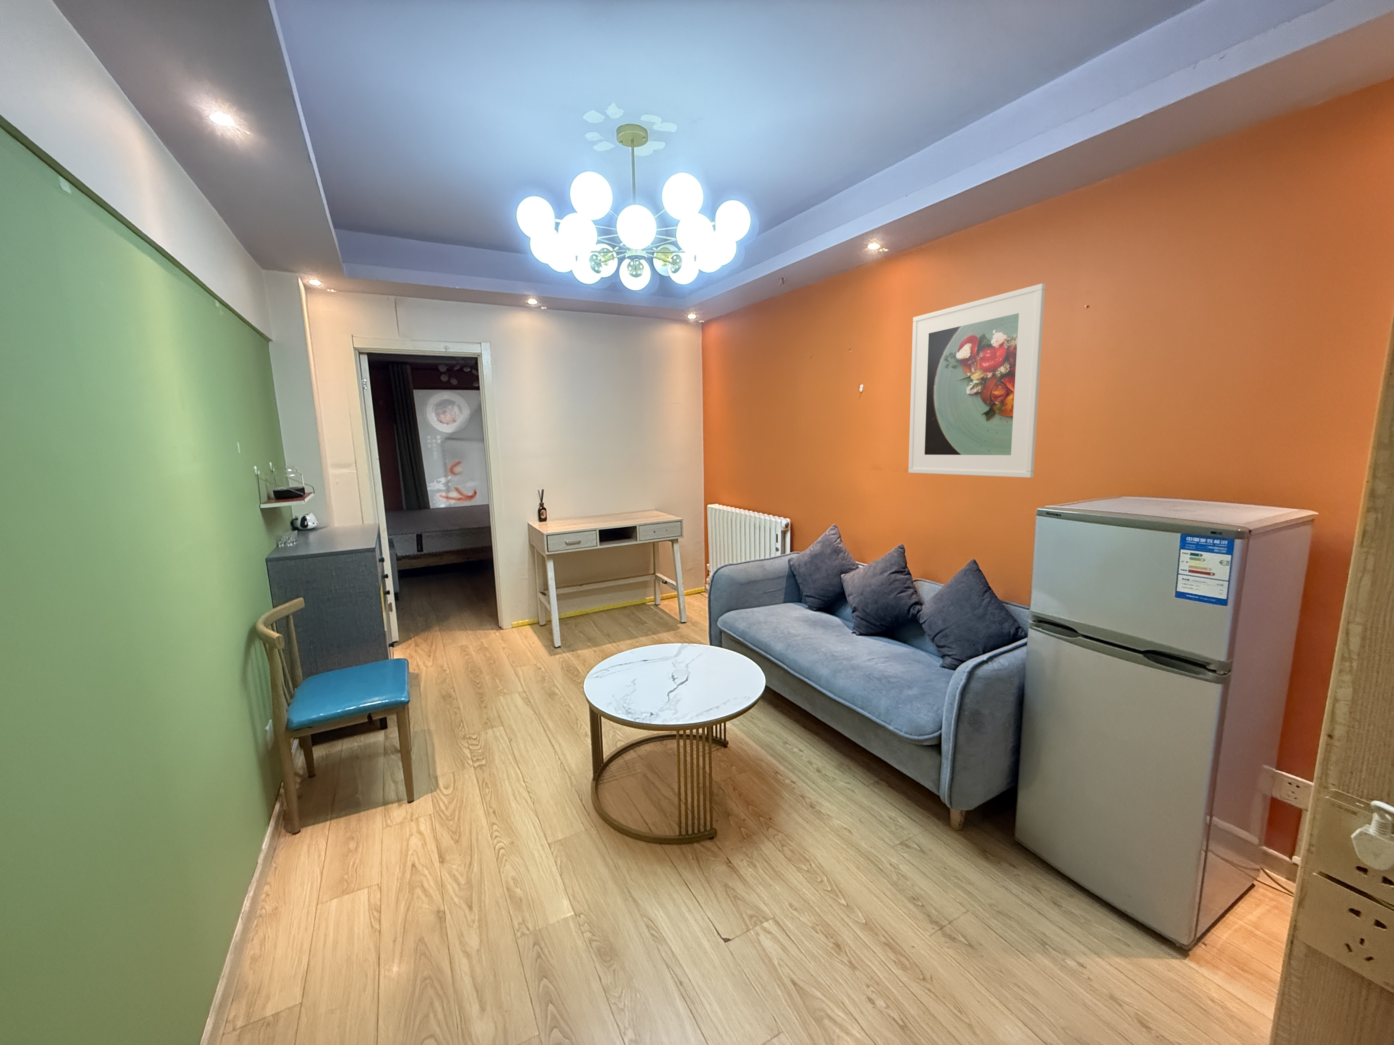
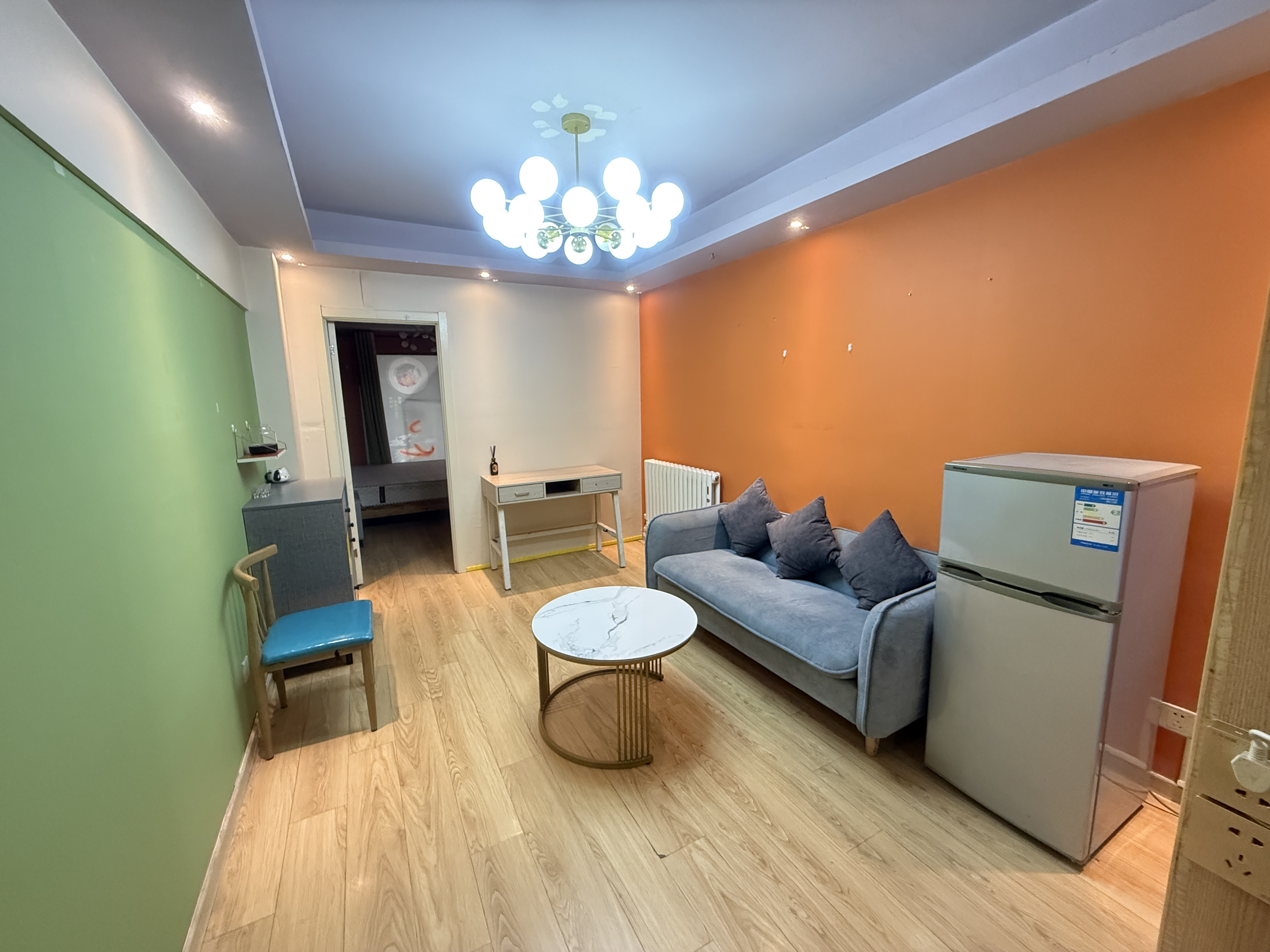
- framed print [908,283,1046,479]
